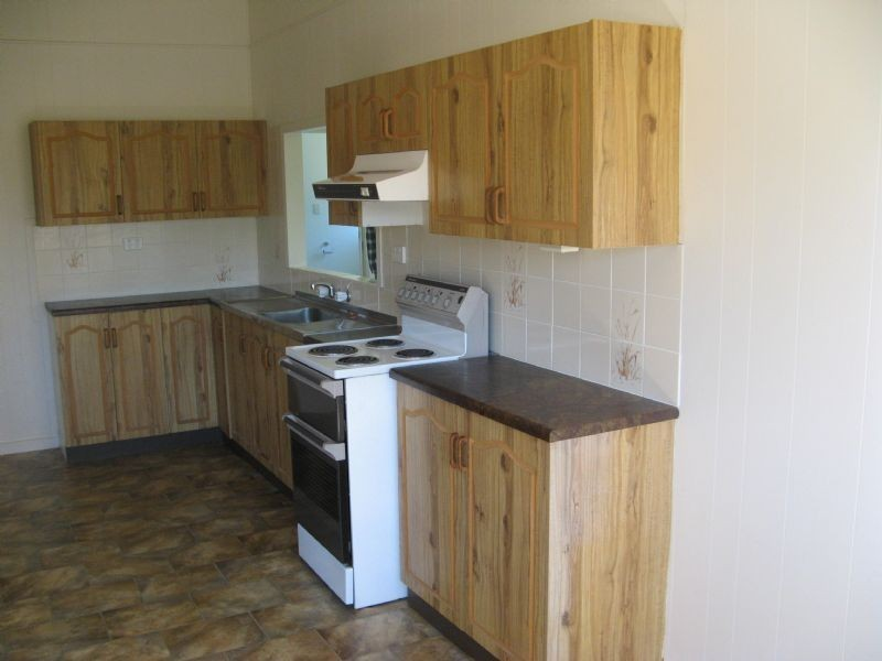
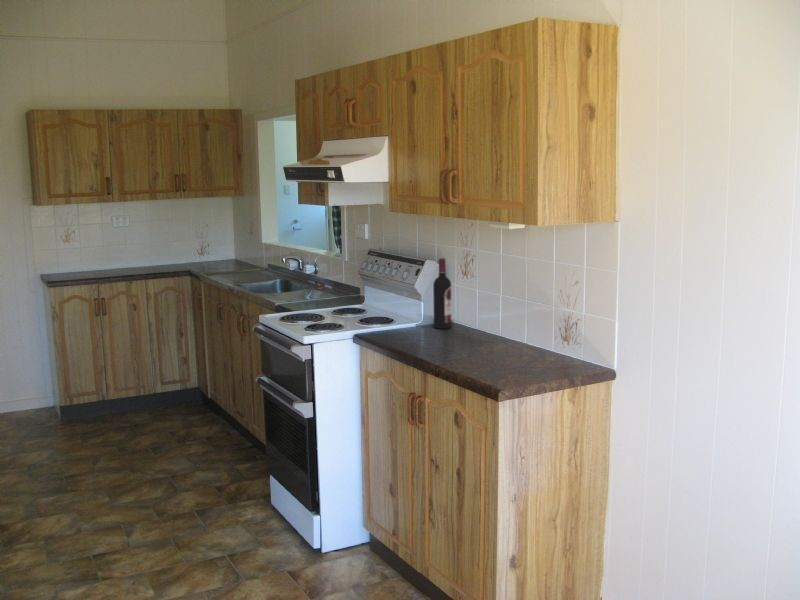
+ wine bottle [432,257,452,330]
